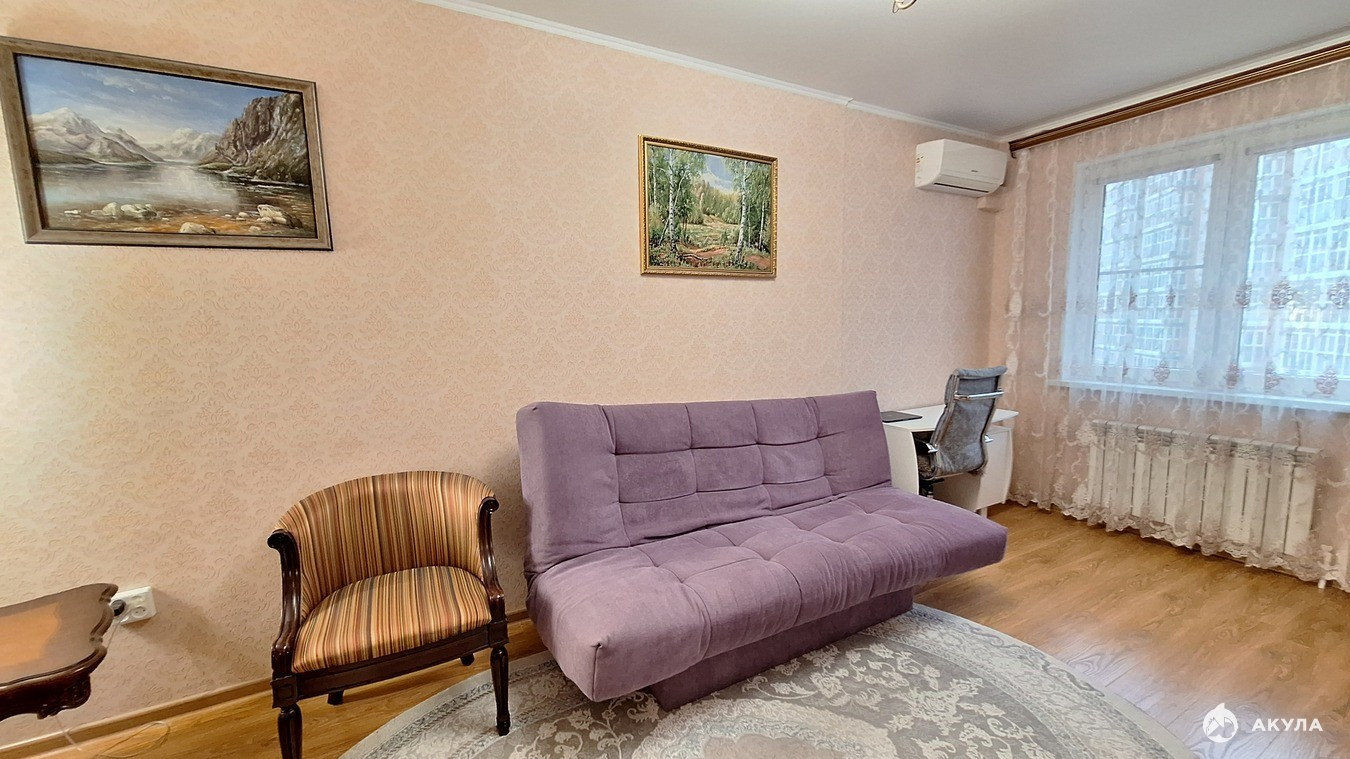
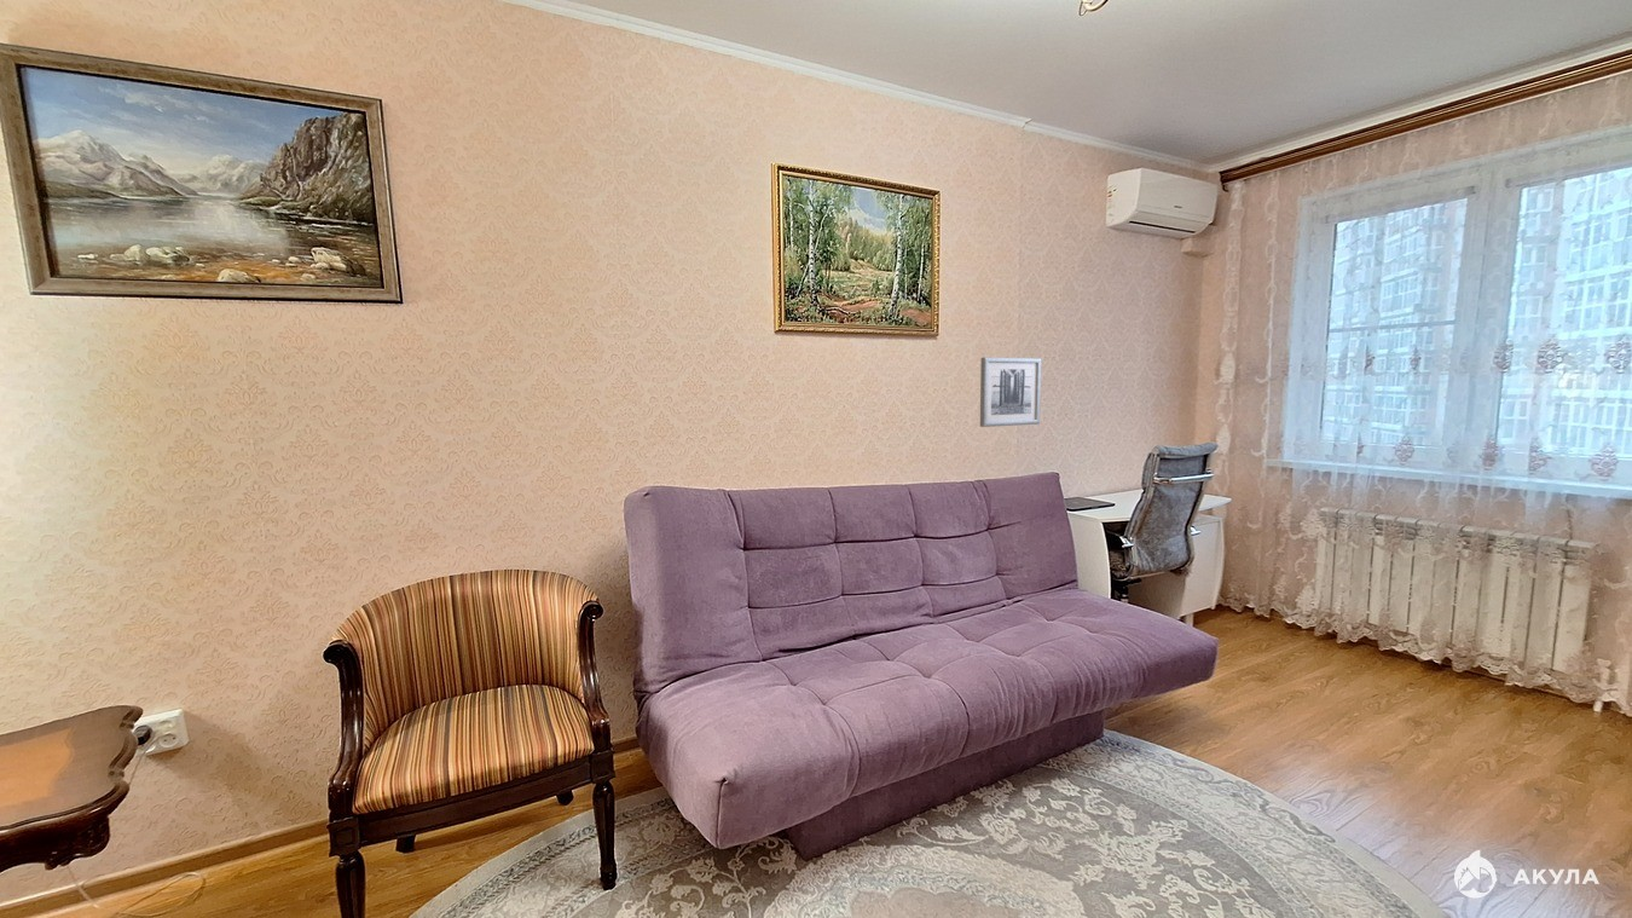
+ wall art [979,357,1042,428]
